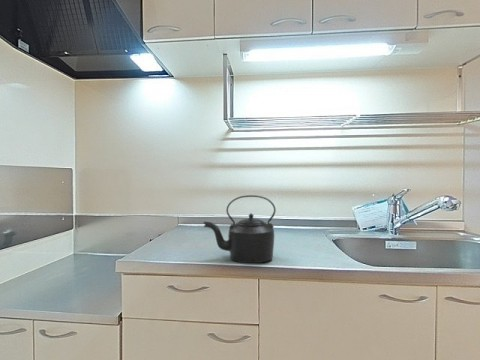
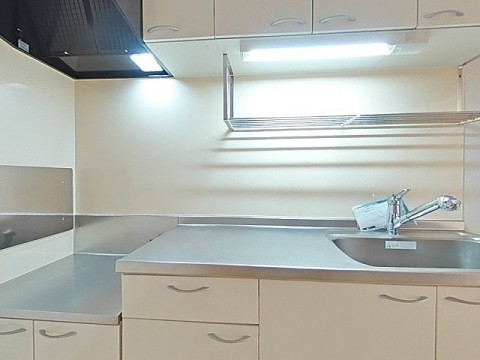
- kettle [203,194,277,264]
